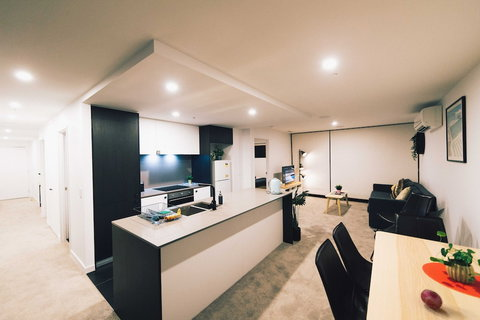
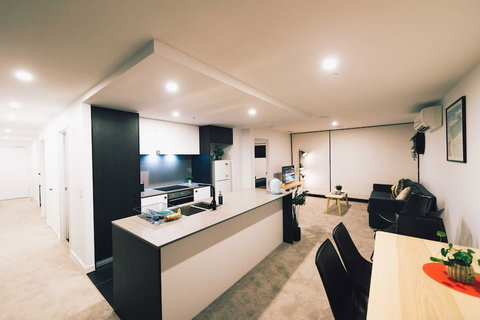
- fruit [420,288,444,310]
